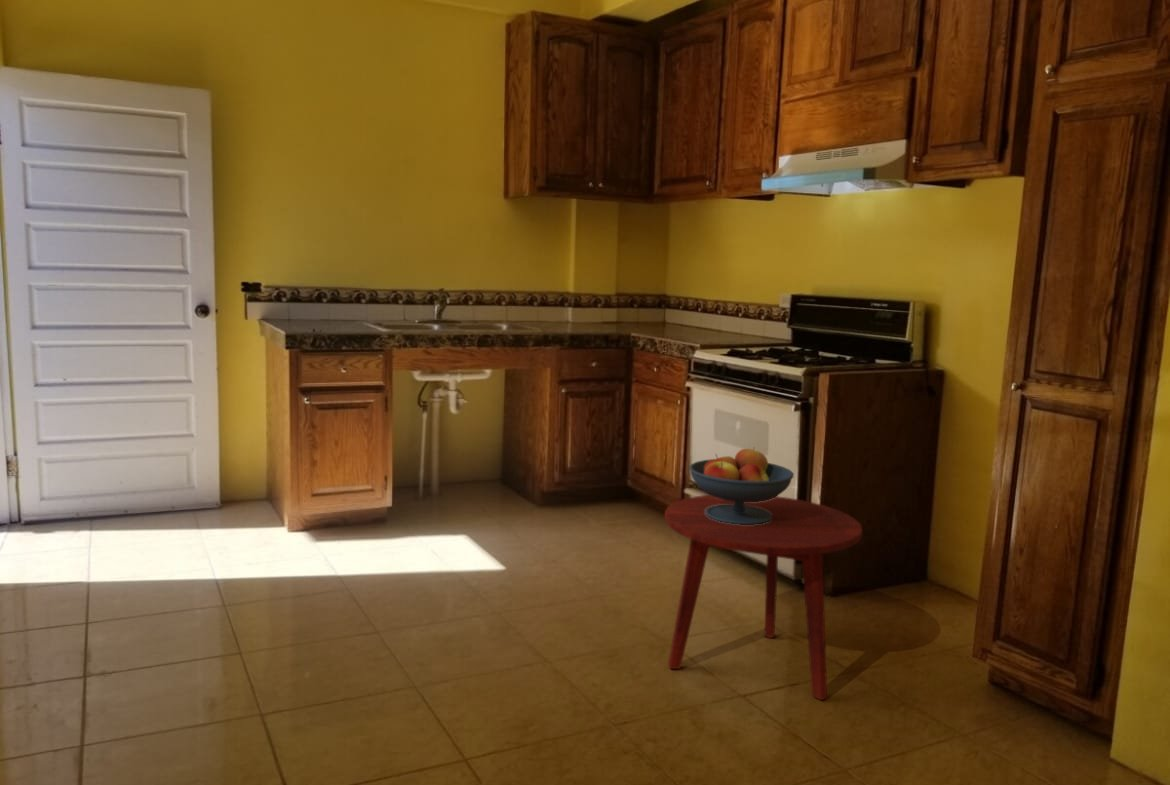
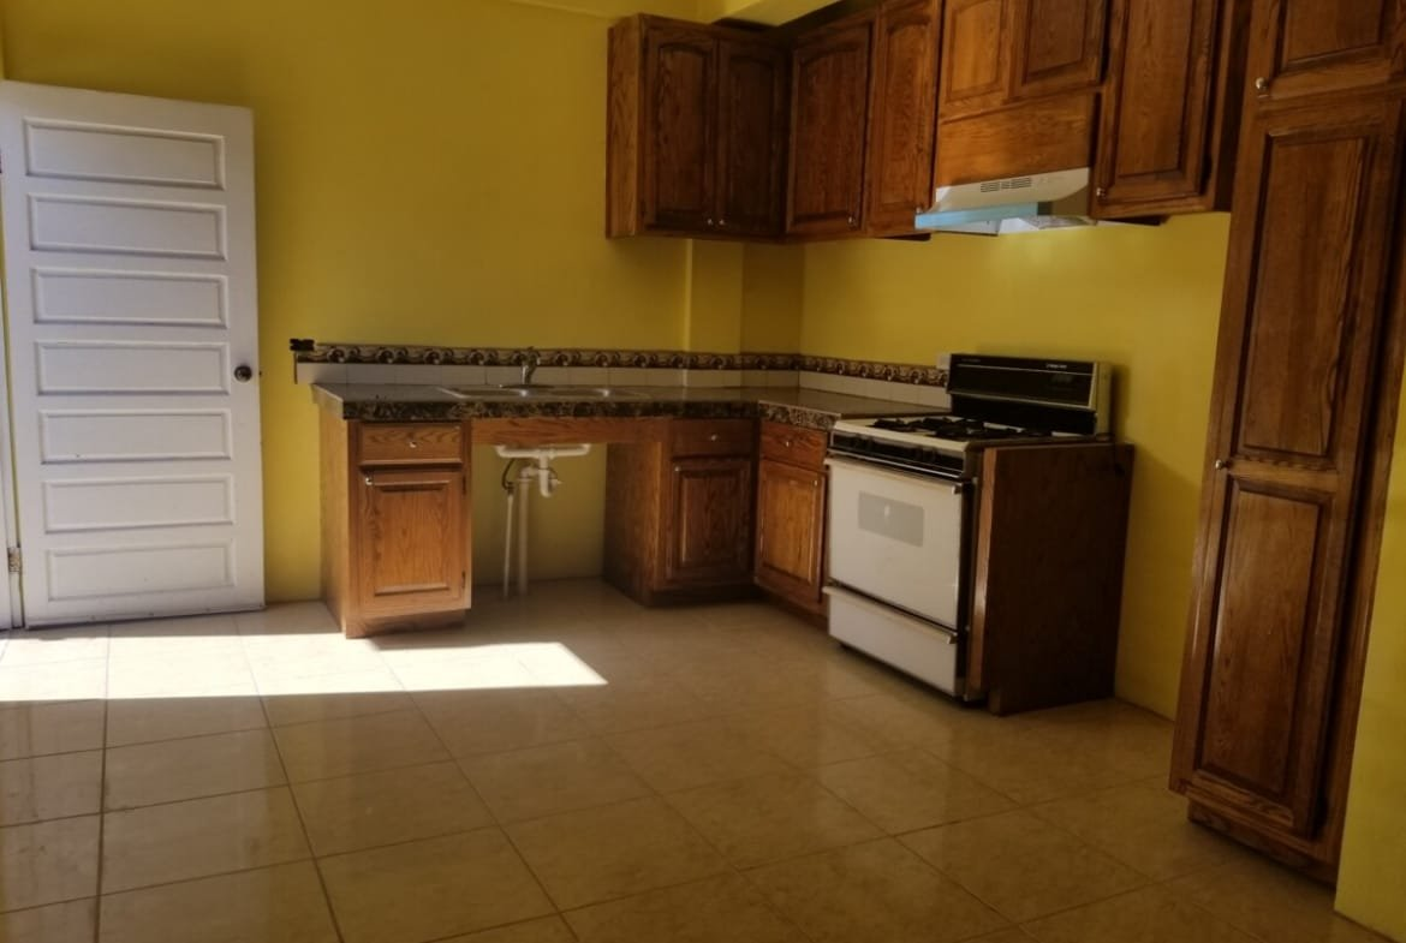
- side table [664,494,864,701]
- fruit bowl [688,446,795,525]
